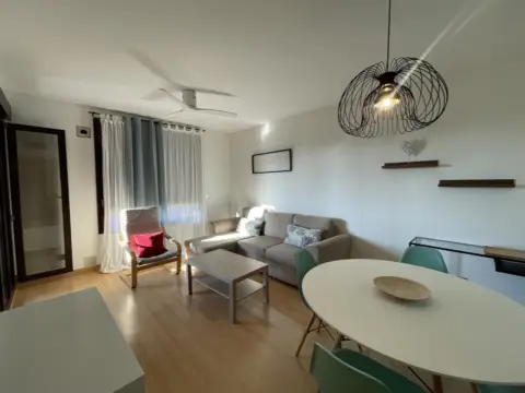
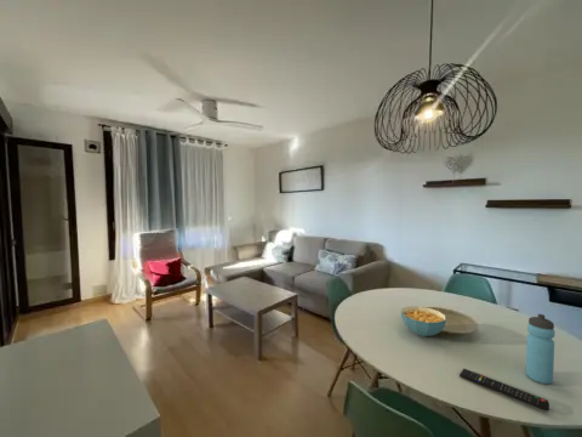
+ cereal bowl [400,305,447,337]
+ remote control [458,368,550,413]
+ water bottle [525,313,555,385]
